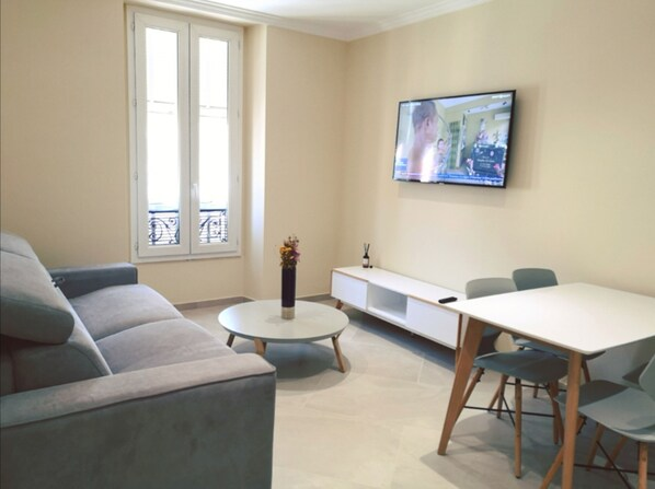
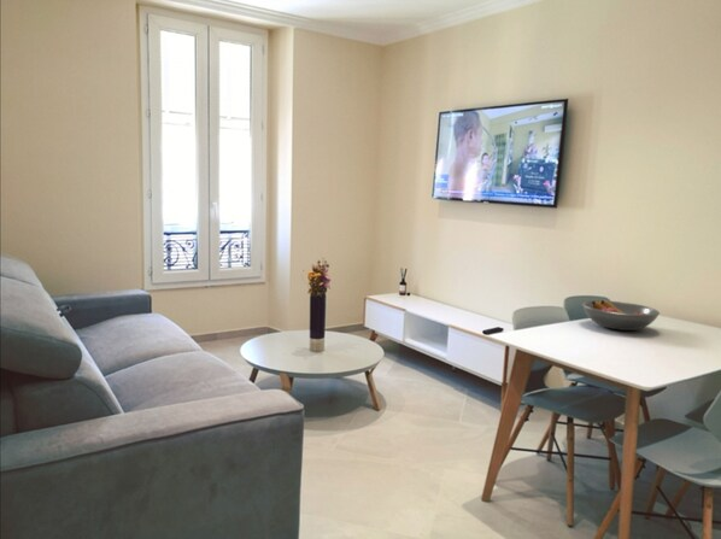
+ fruit bowl [581,299,661,332]
